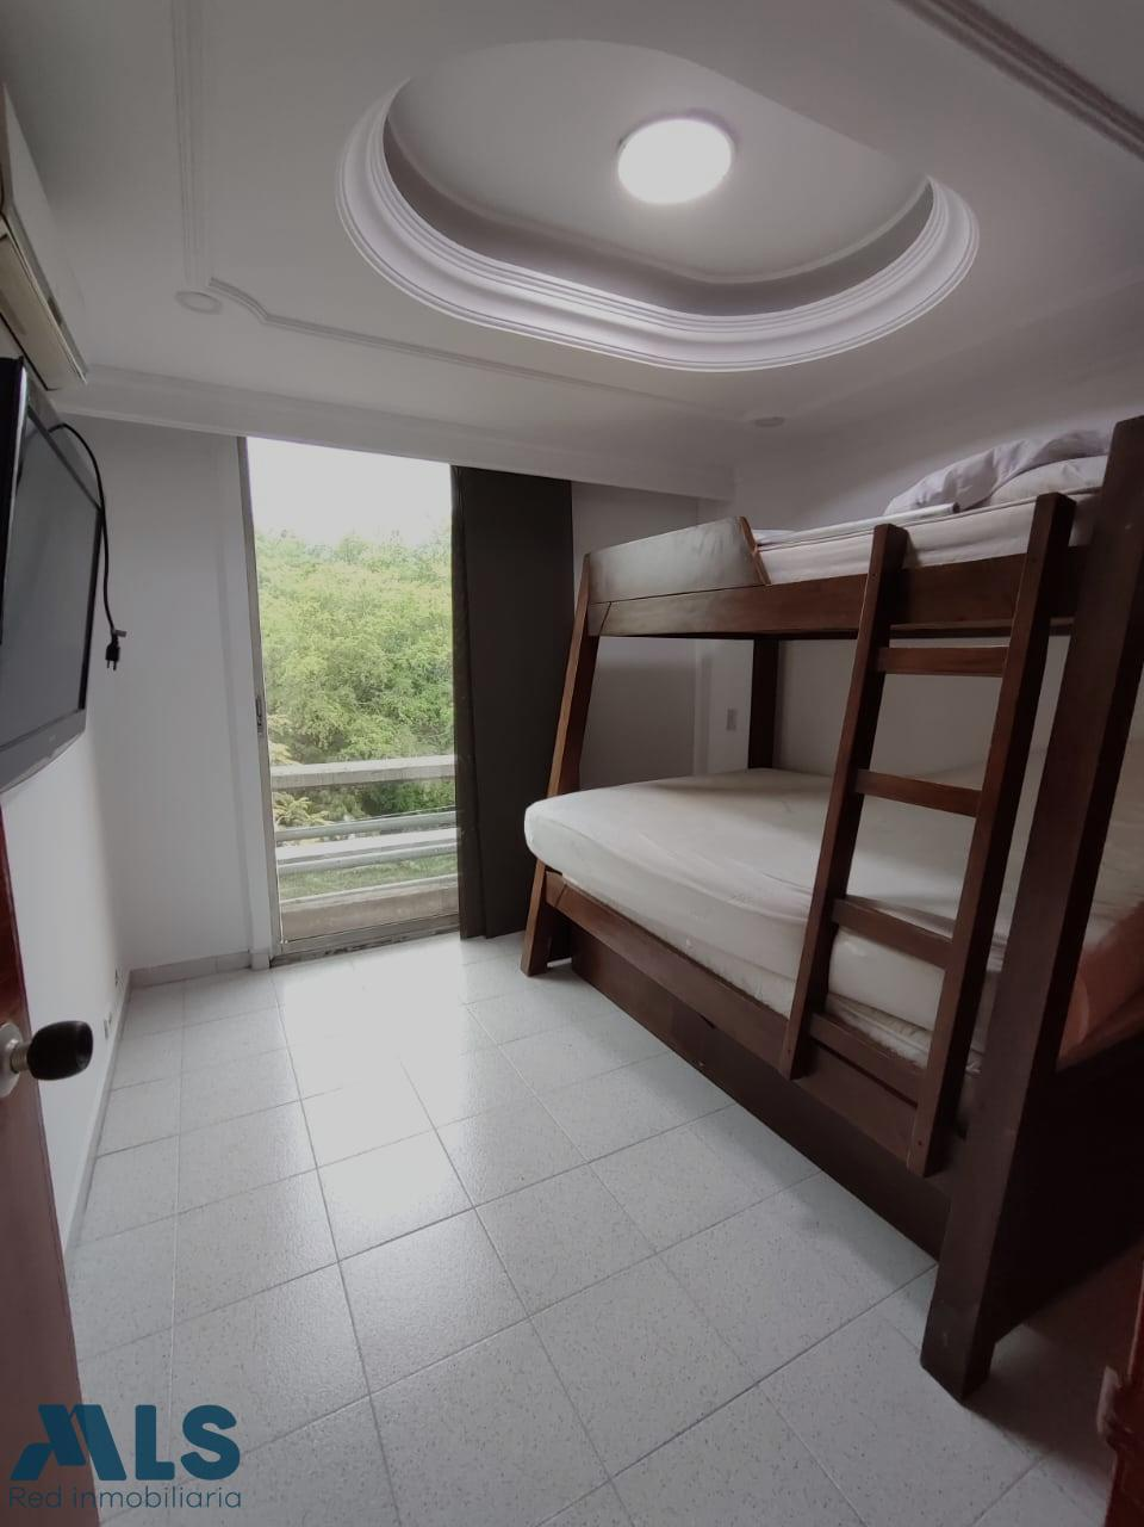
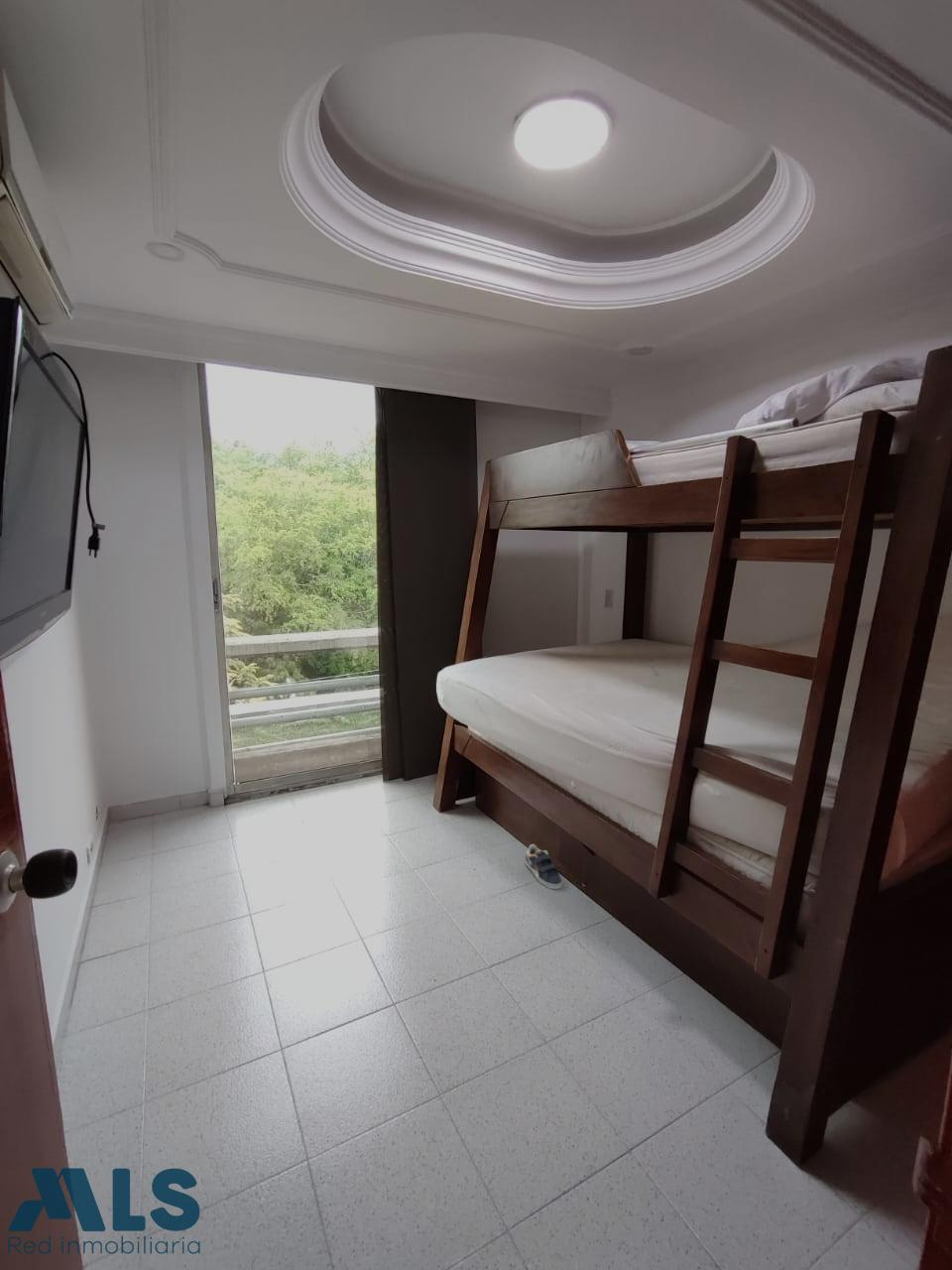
+ sneaker [524,843,563,890]
